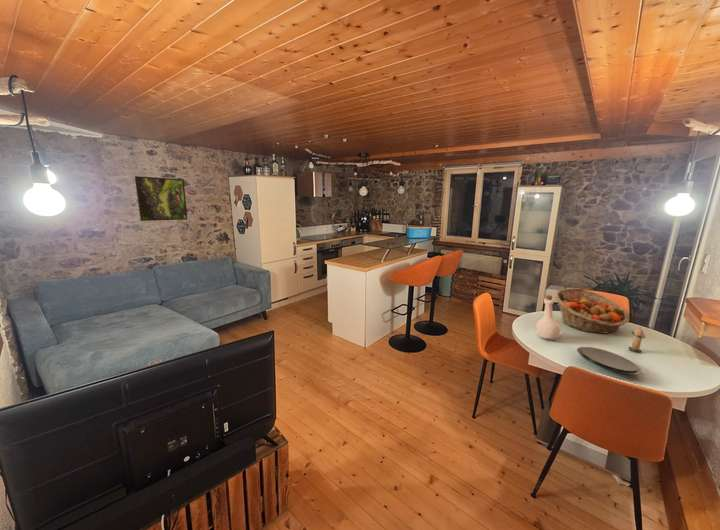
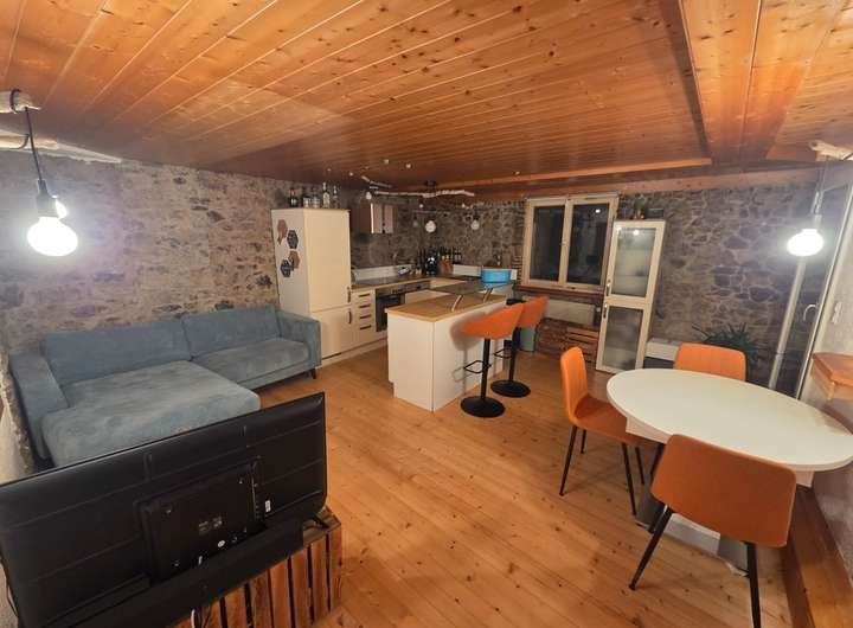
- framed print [134,175,188,222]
- bottle [535,294,561,340]
- candle [628,326,647,353]
- fruit basket [554,287,630,334]
- plate [576,346,643,376]
